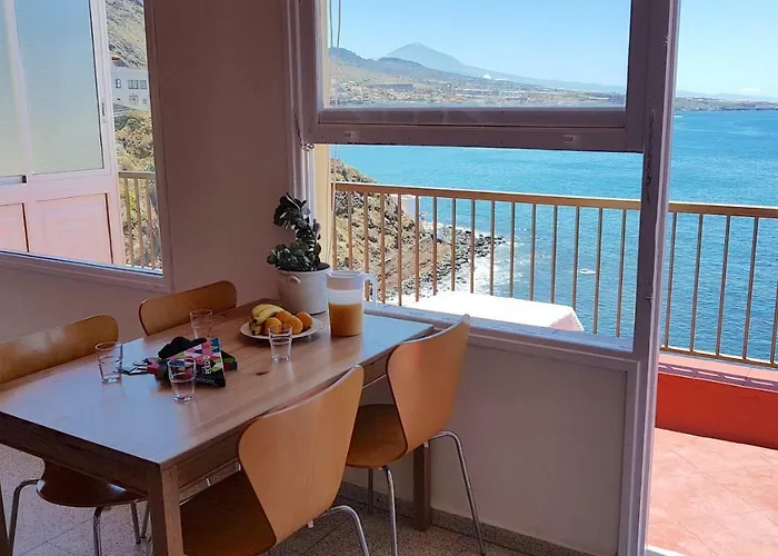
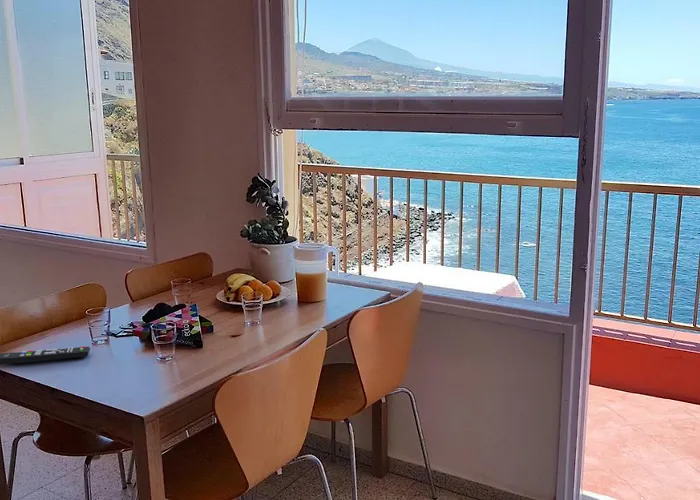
+ remote control [0,345,91,366]
